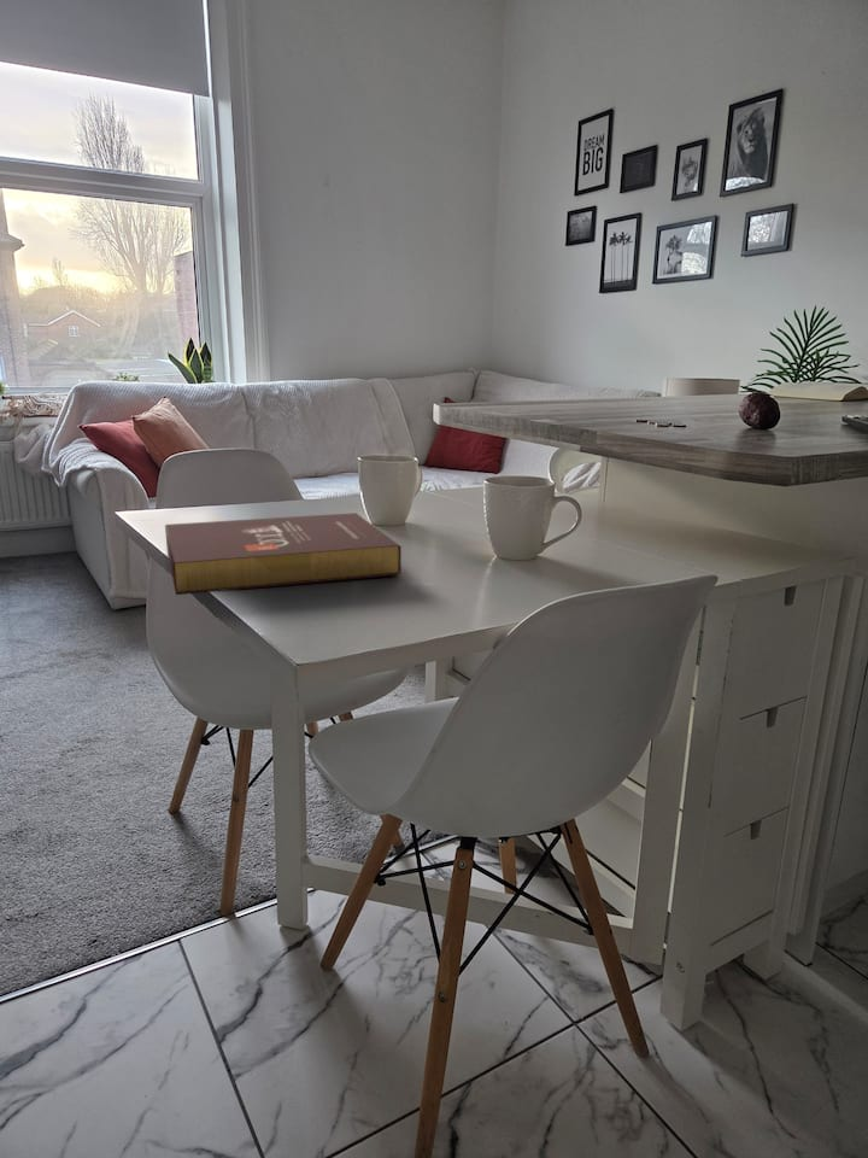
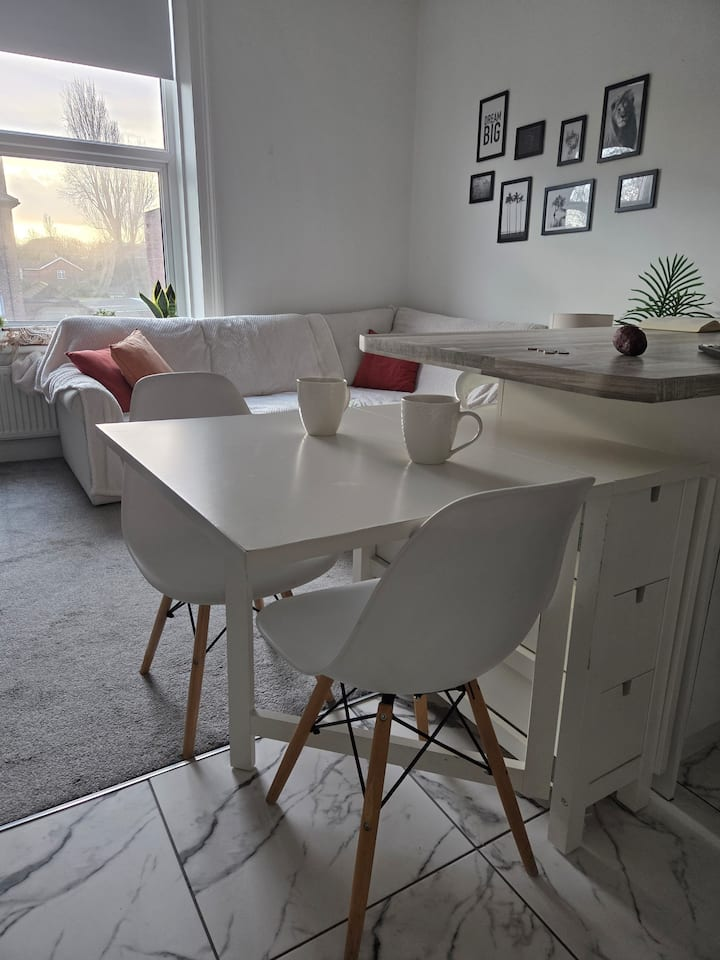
- book [164,511,403,596]
